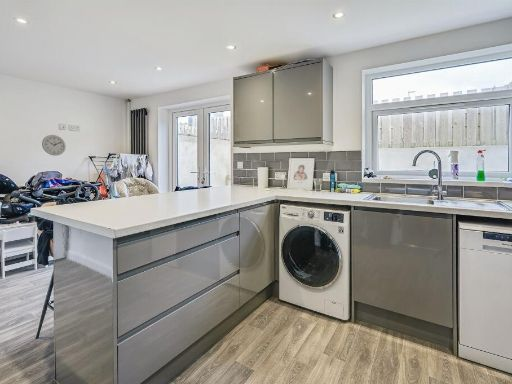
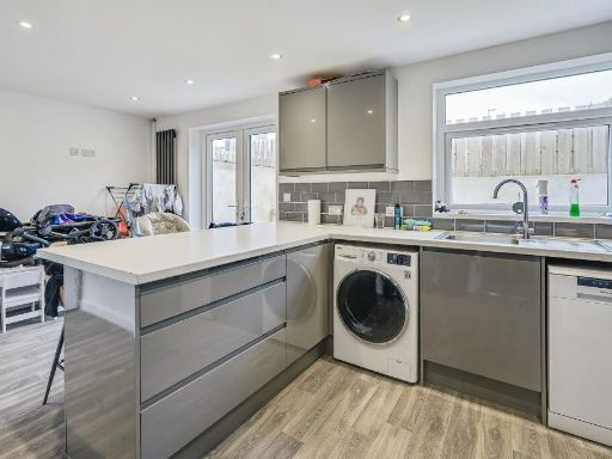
- wall clock [41,134,67,157]
